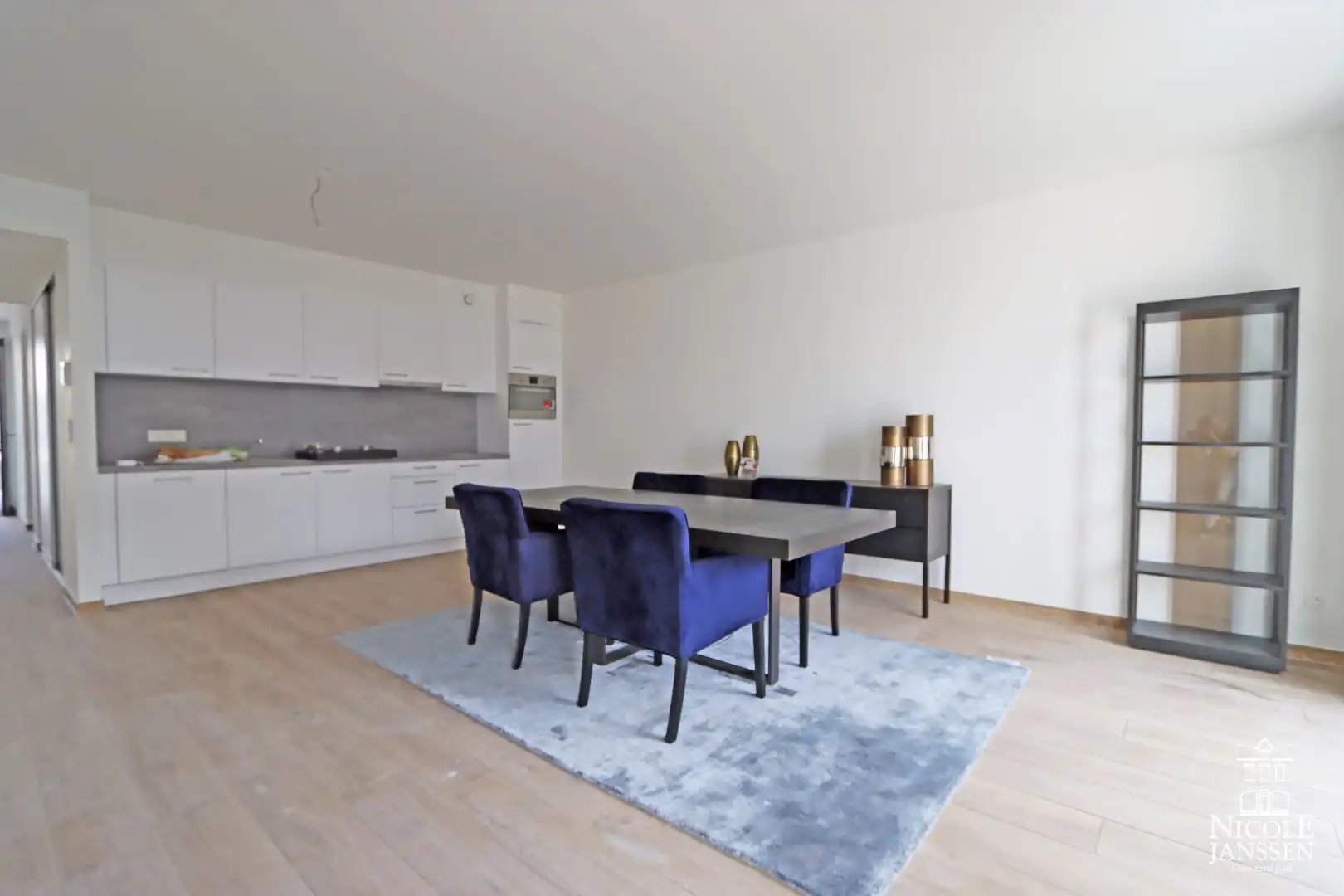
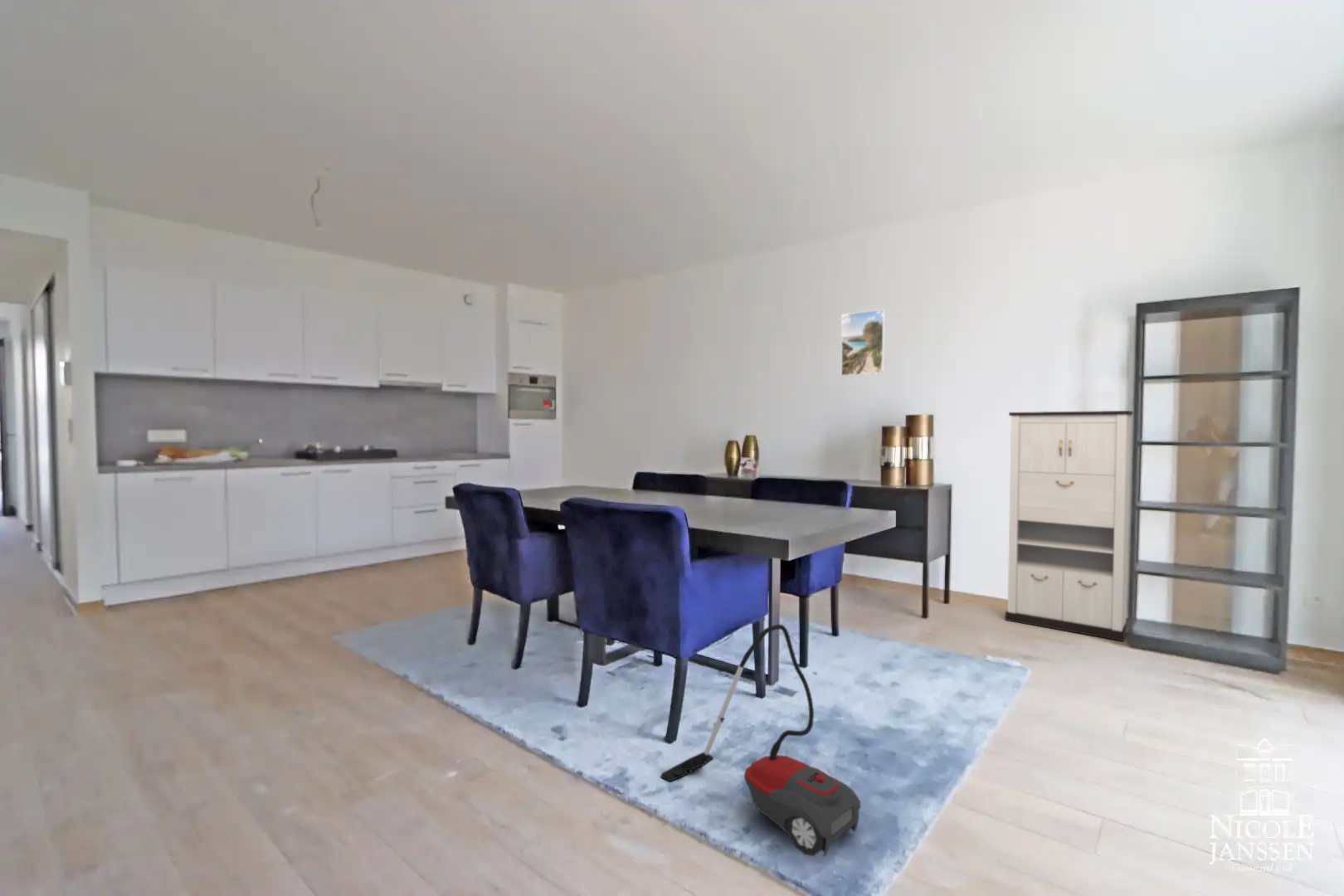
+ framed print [840,309,886,377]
+ vacuum cleaner [660,624,862,858]
+ cabinet [1005,410,1134,642]
